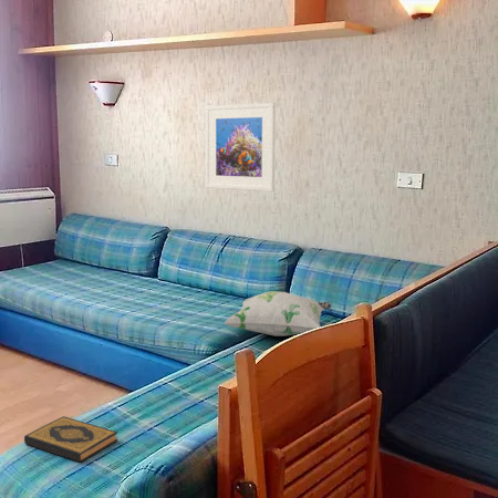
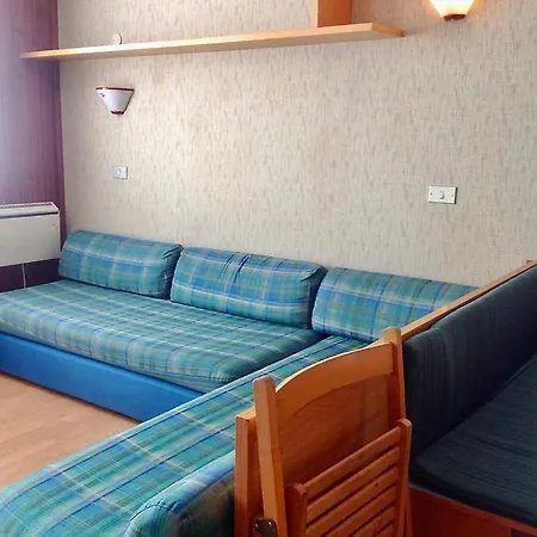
- decorative pillow [224,290,332,338]
- hardback book [23,415,118,463]
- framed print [205,102,277,193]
